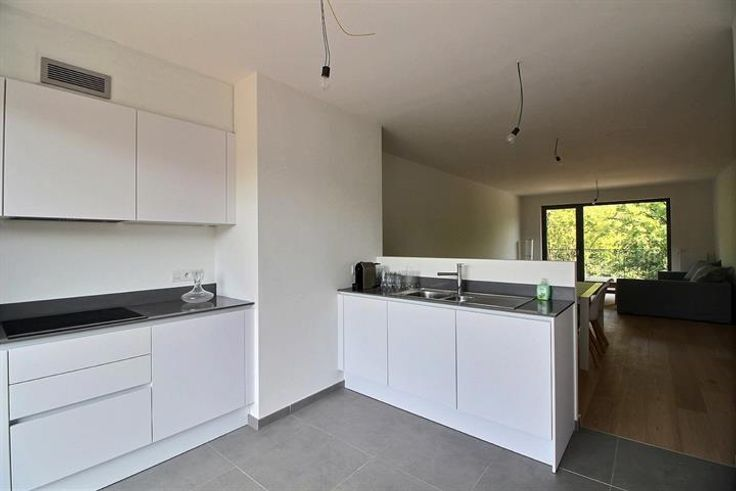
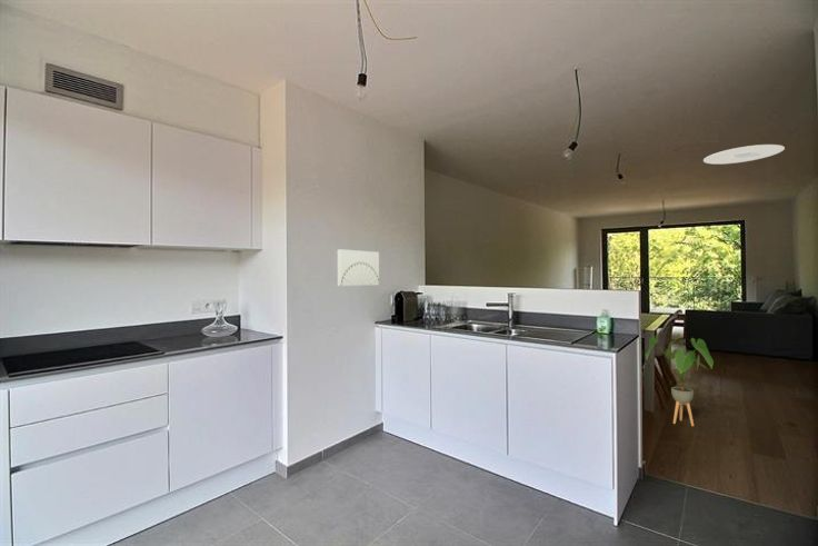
+ wall art [337,248,380,287]
+ ceiling light [702,143,786,166]
+ house plant [645,331,715,427]
